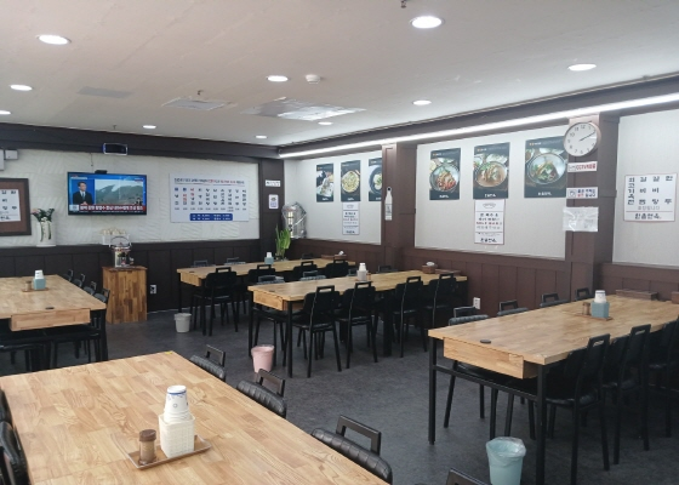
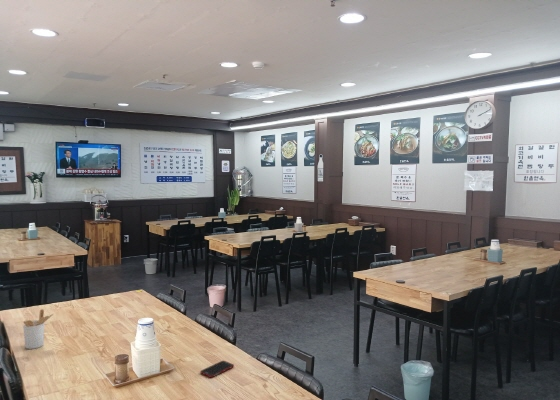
+ cell phone [199,360,235,379]
+ utensil holder [22,308,54,350]
